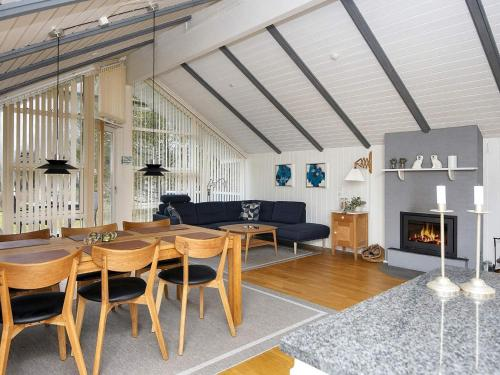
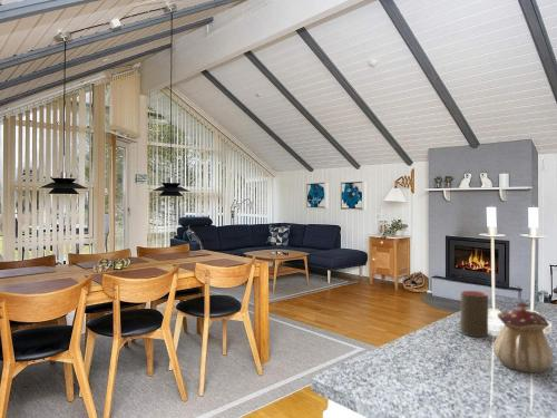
+ teapot [492,301,555,373]
+ cup [459,290,489,338]
